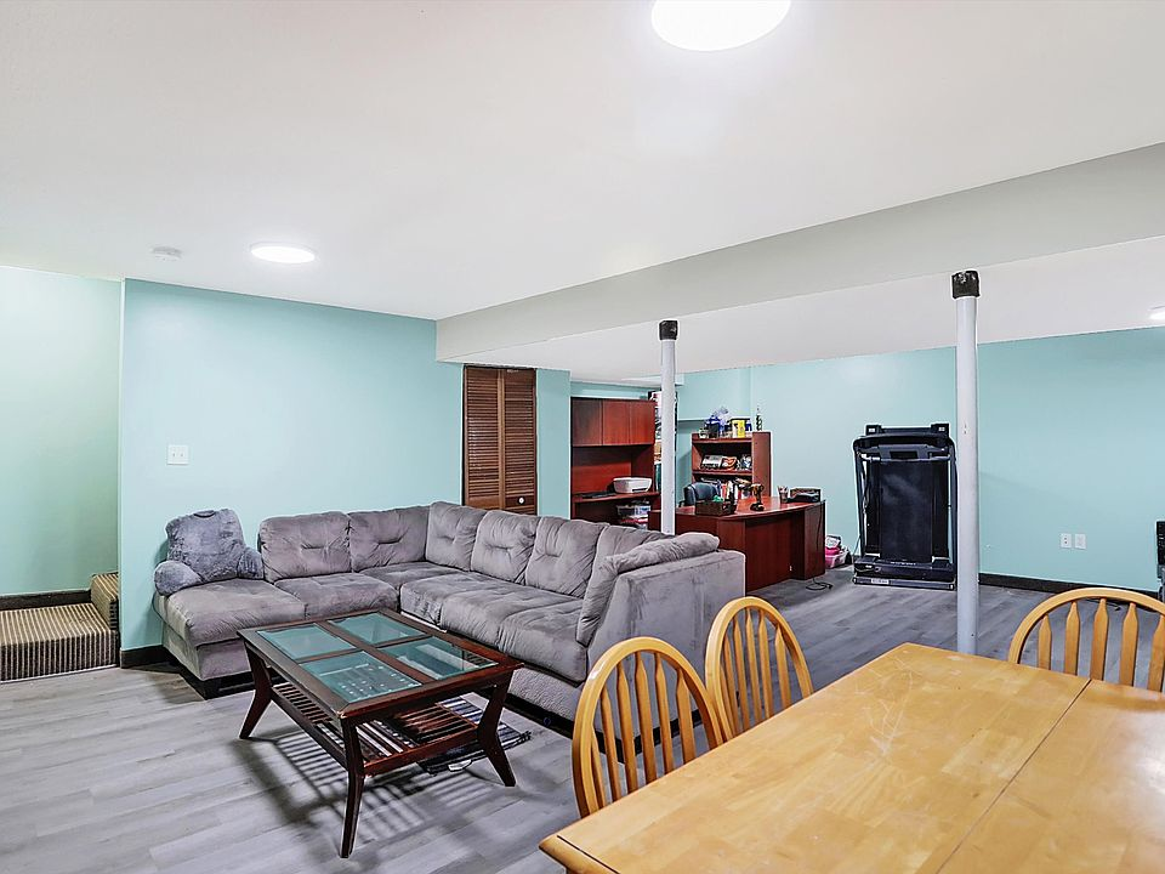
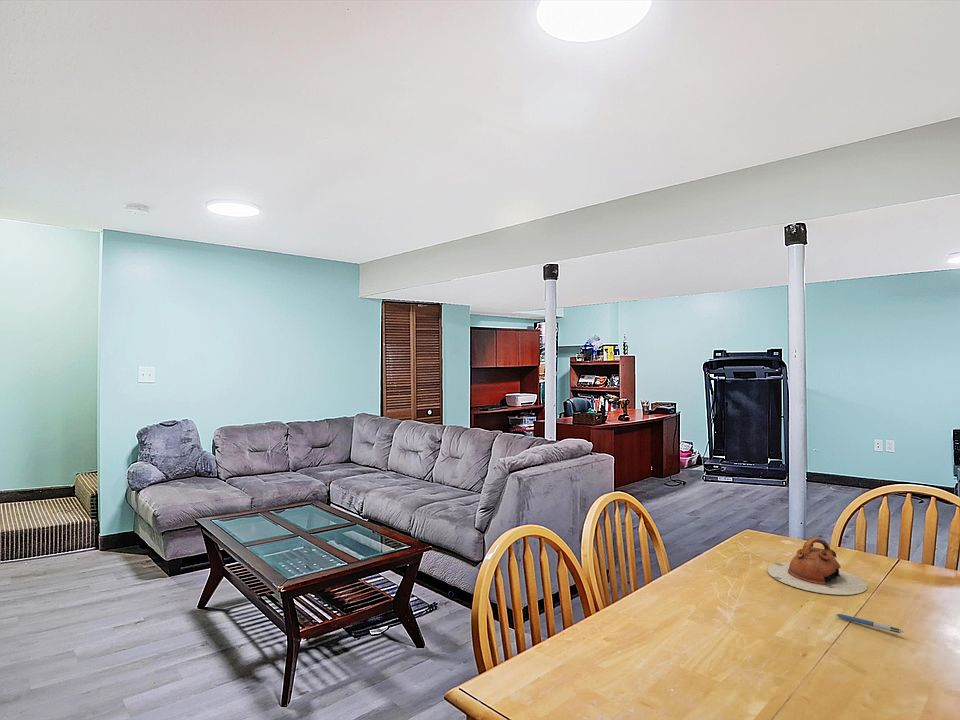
+ pen [835,613,905,634]
+ teapot [766,536,868,596]
